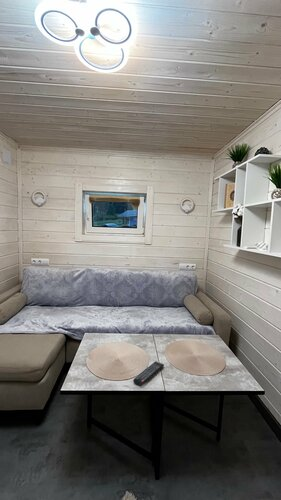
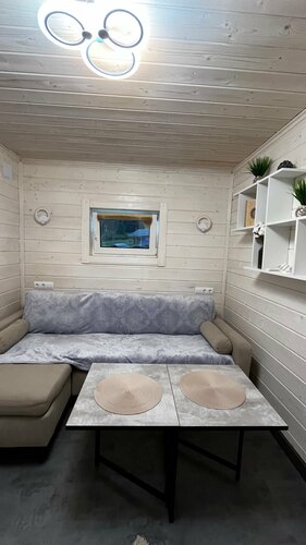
- remote control [132,360,165,387]
